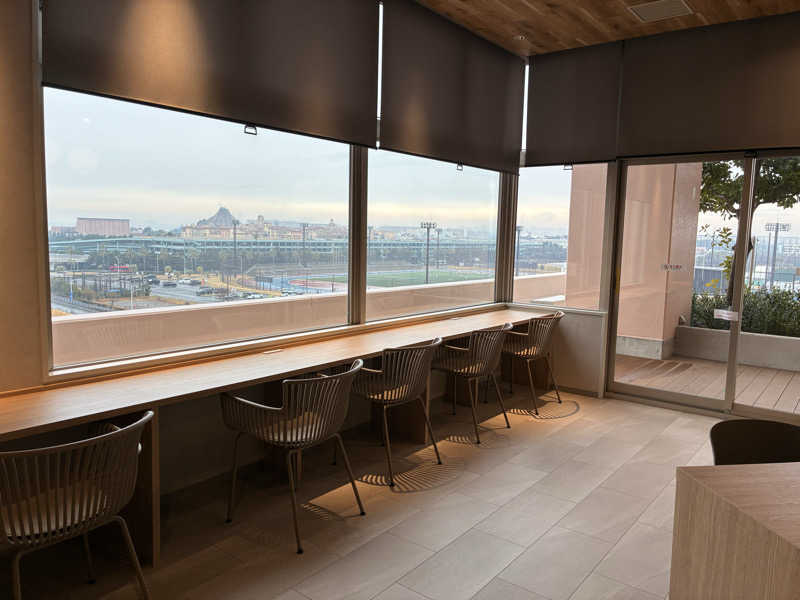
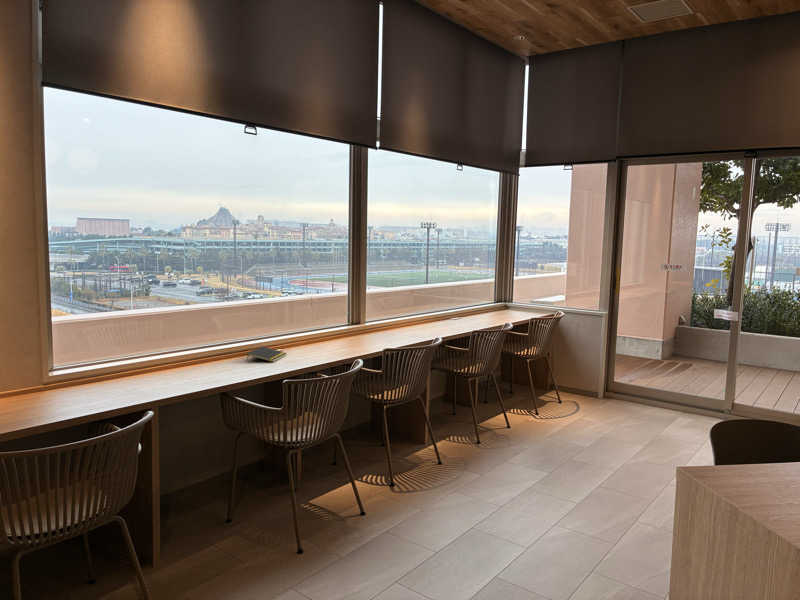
+ notepad [246,345,287,363]
